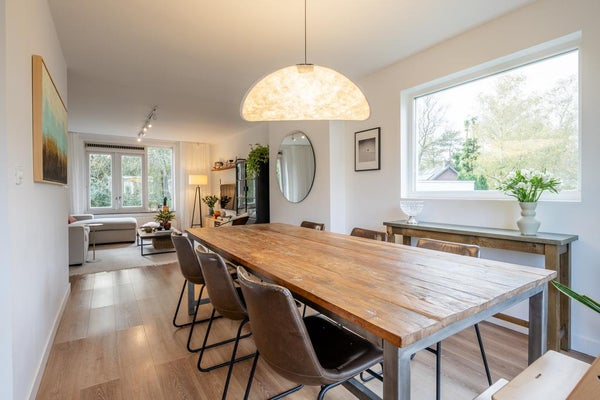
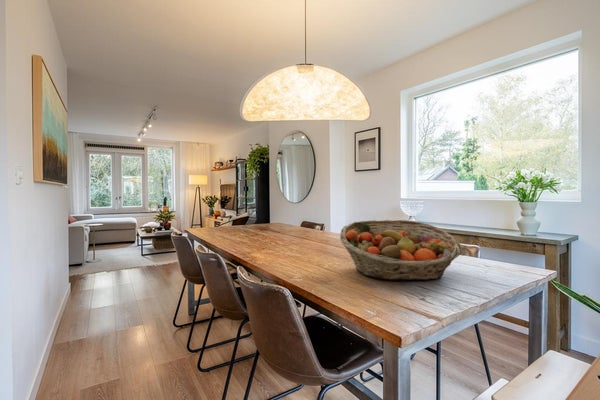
+ fruit basket [339,219,463,281]
